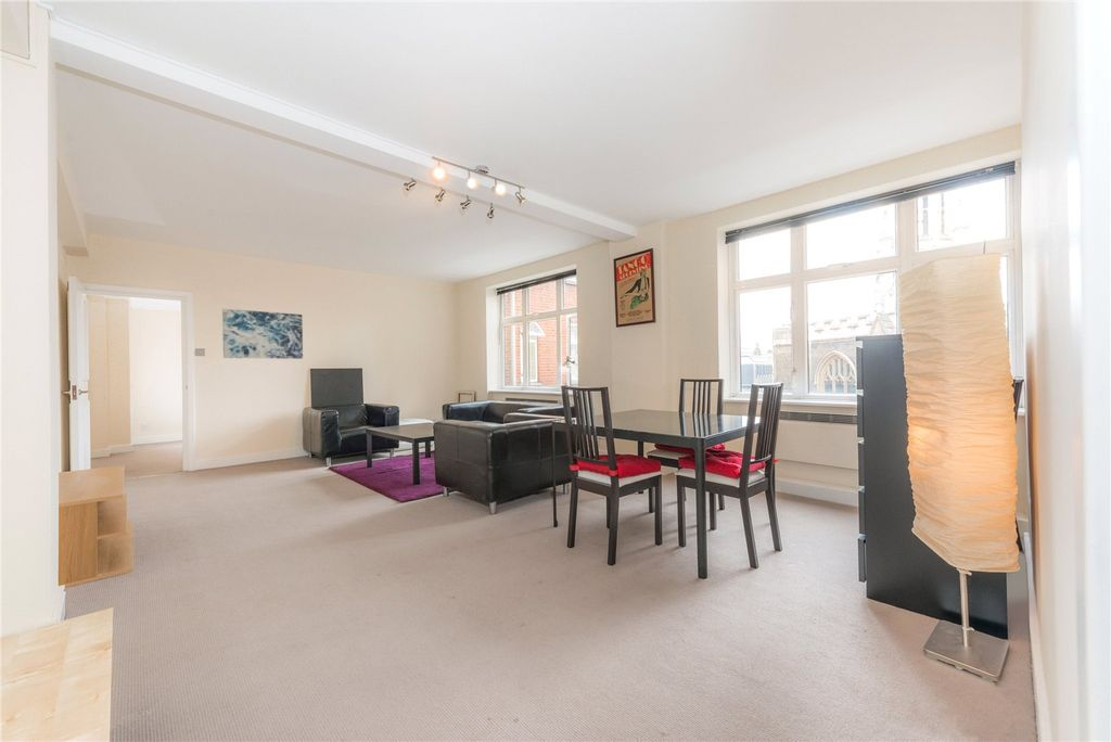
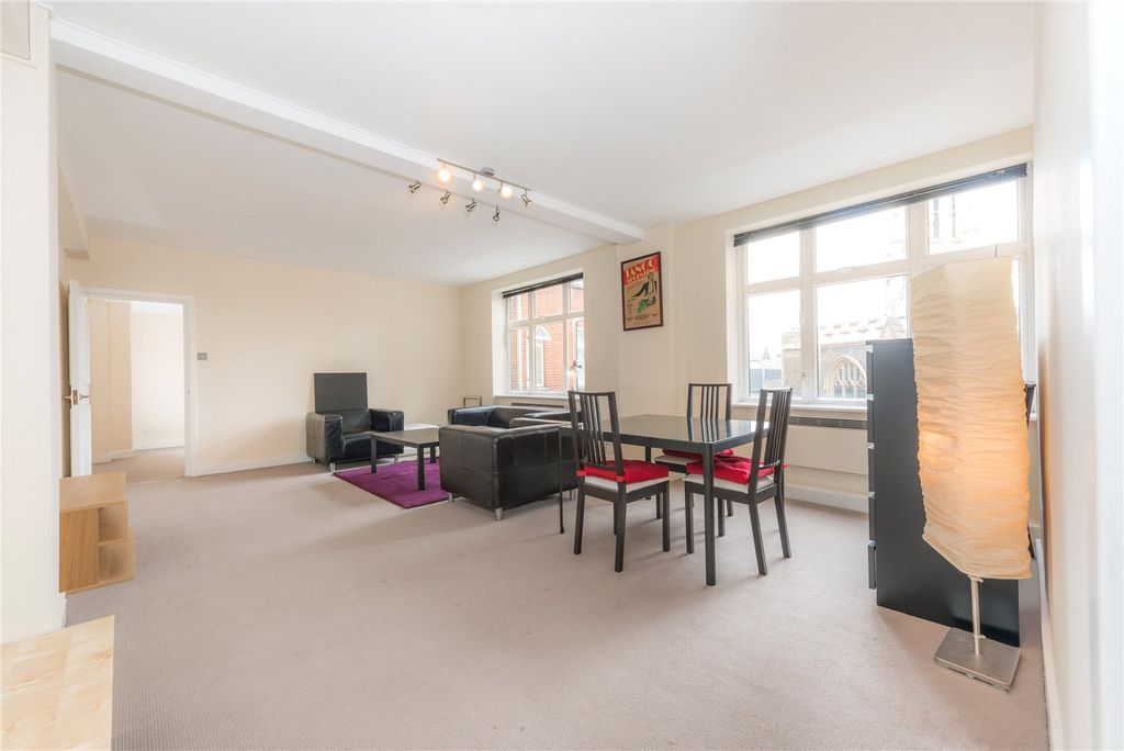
- wall art [221,308,304,360]
